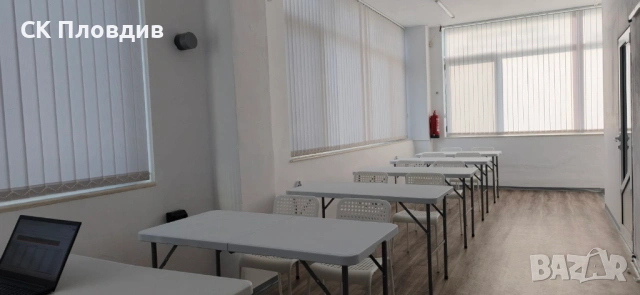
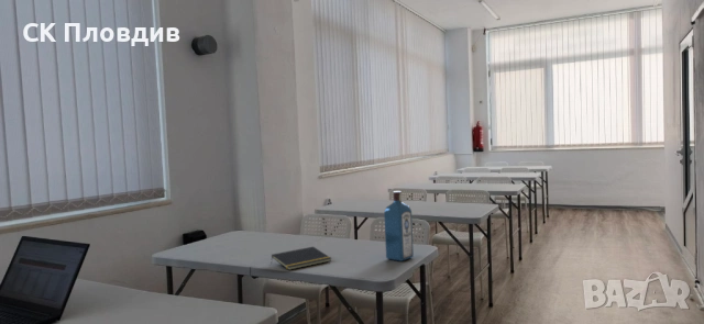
+ liquor [383,190,415,262]
+ notepad [270,246,332,271]
